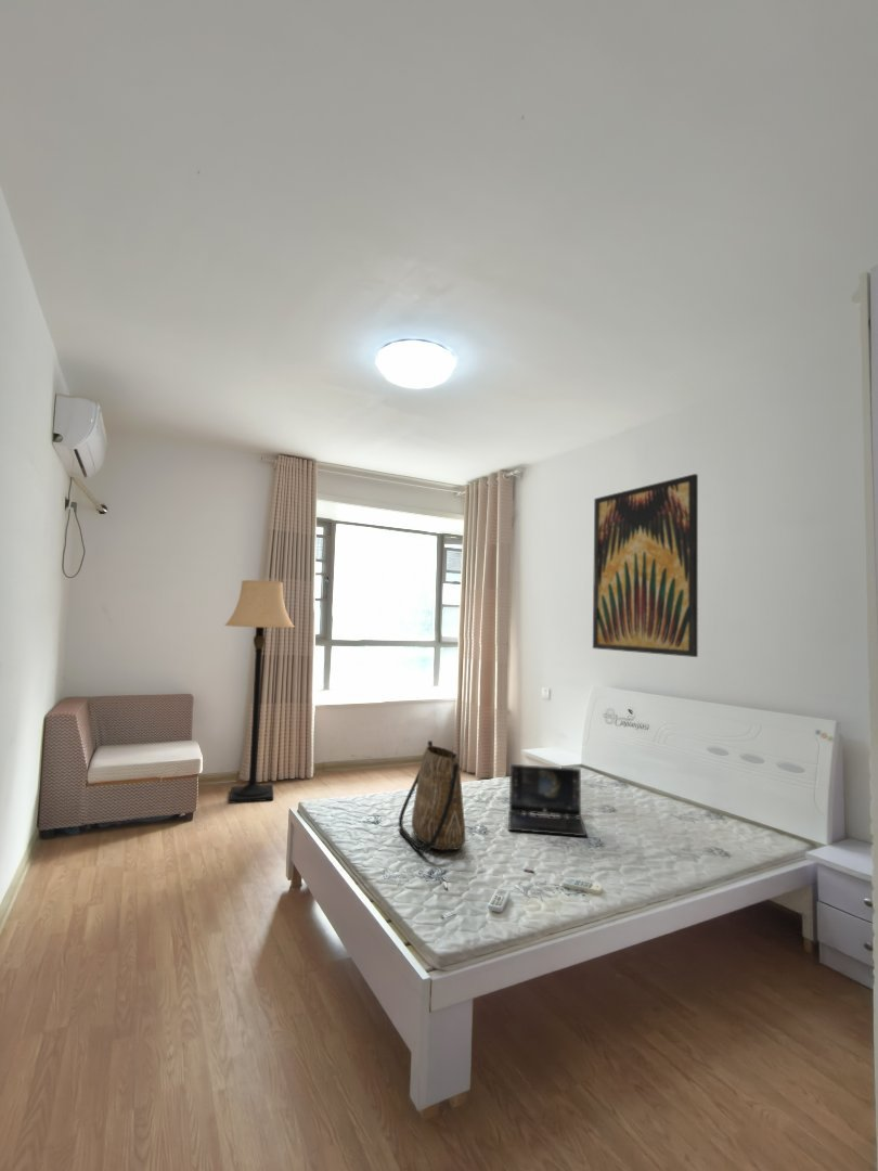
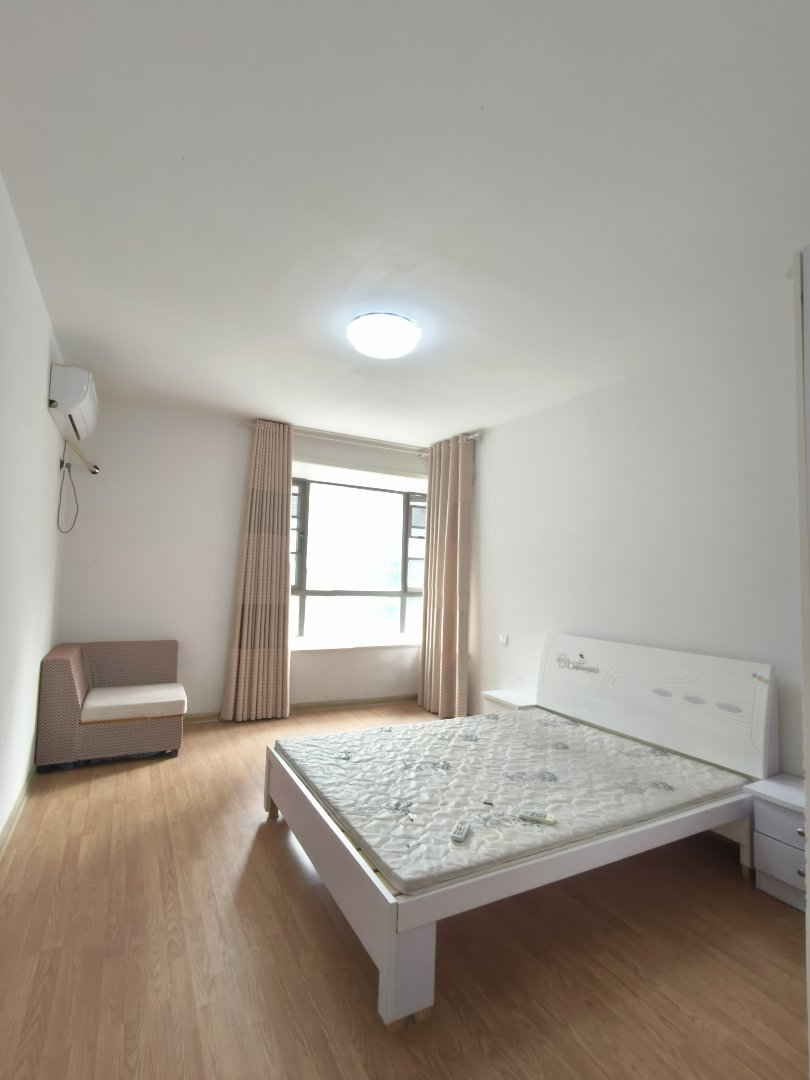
- lamp [223,579,296,805]
- tote bag [398,739,466,854]
- wall art [592,473,699,658]
- laptop [507,763,589,837]
